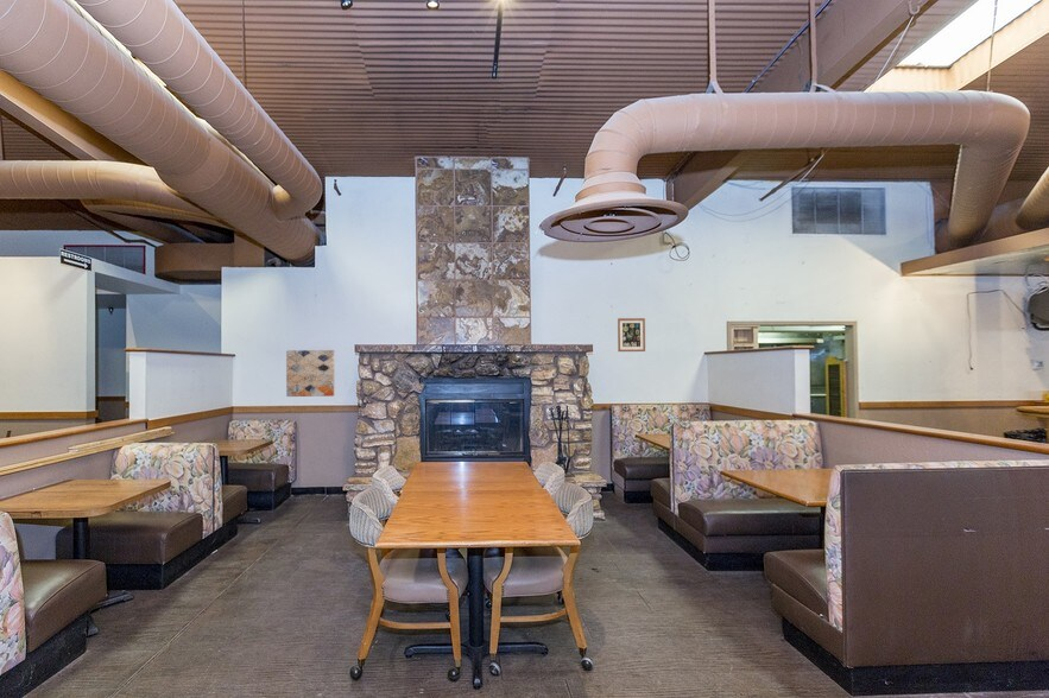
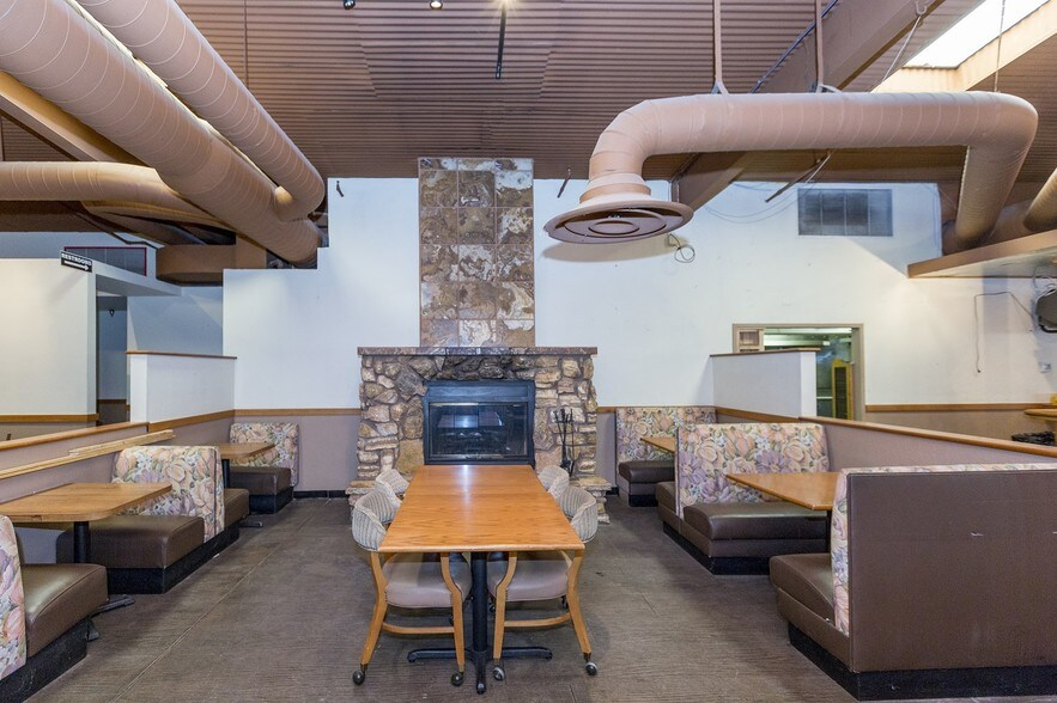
- wall art [617,317,646,353]
- wall art [285,349,335,398]
